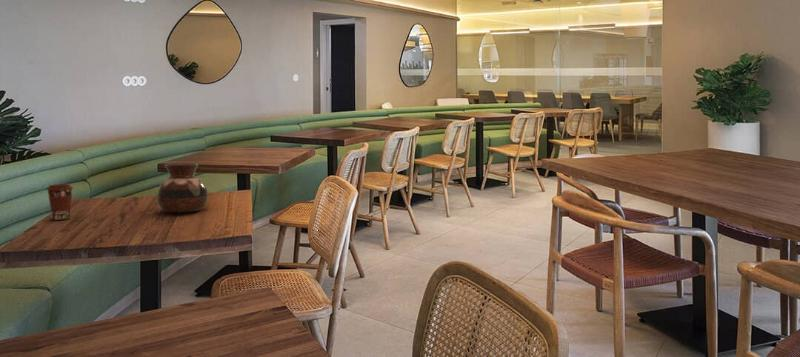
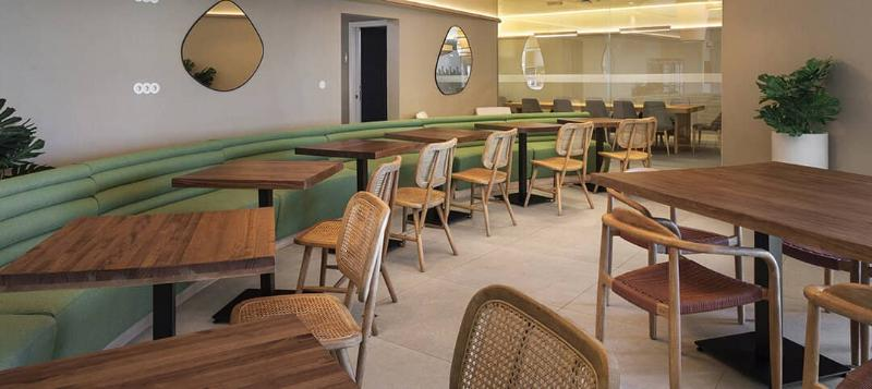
- vase [156,162,209,213]
- coffee cup [45,183,74,221]
